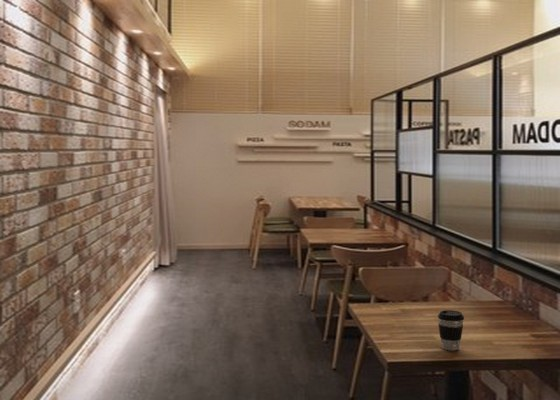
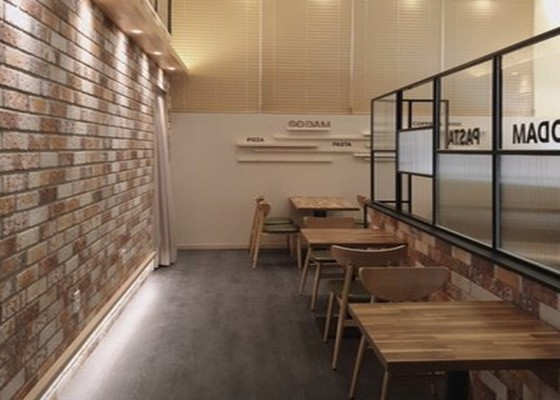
- coffee cup [437,309,465,351]
